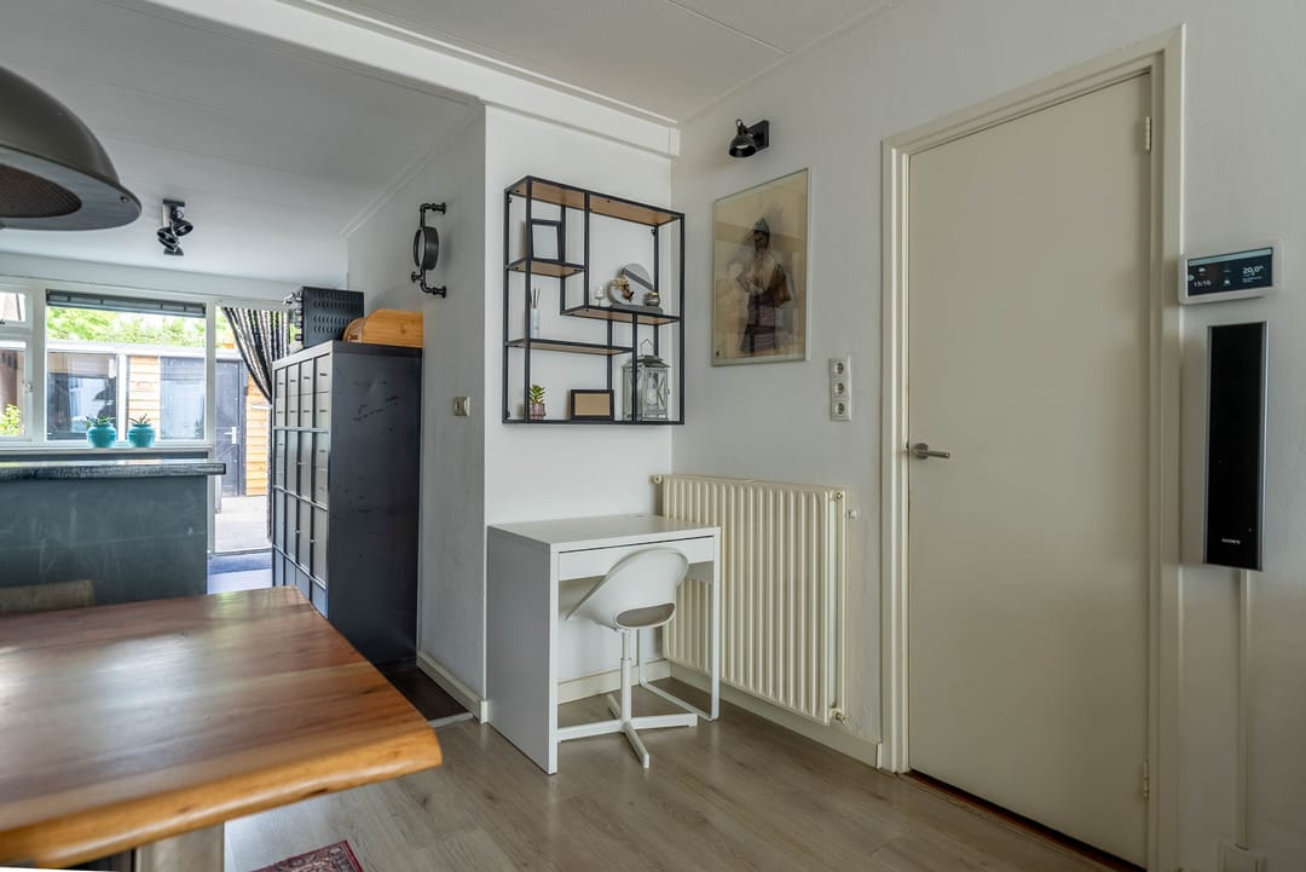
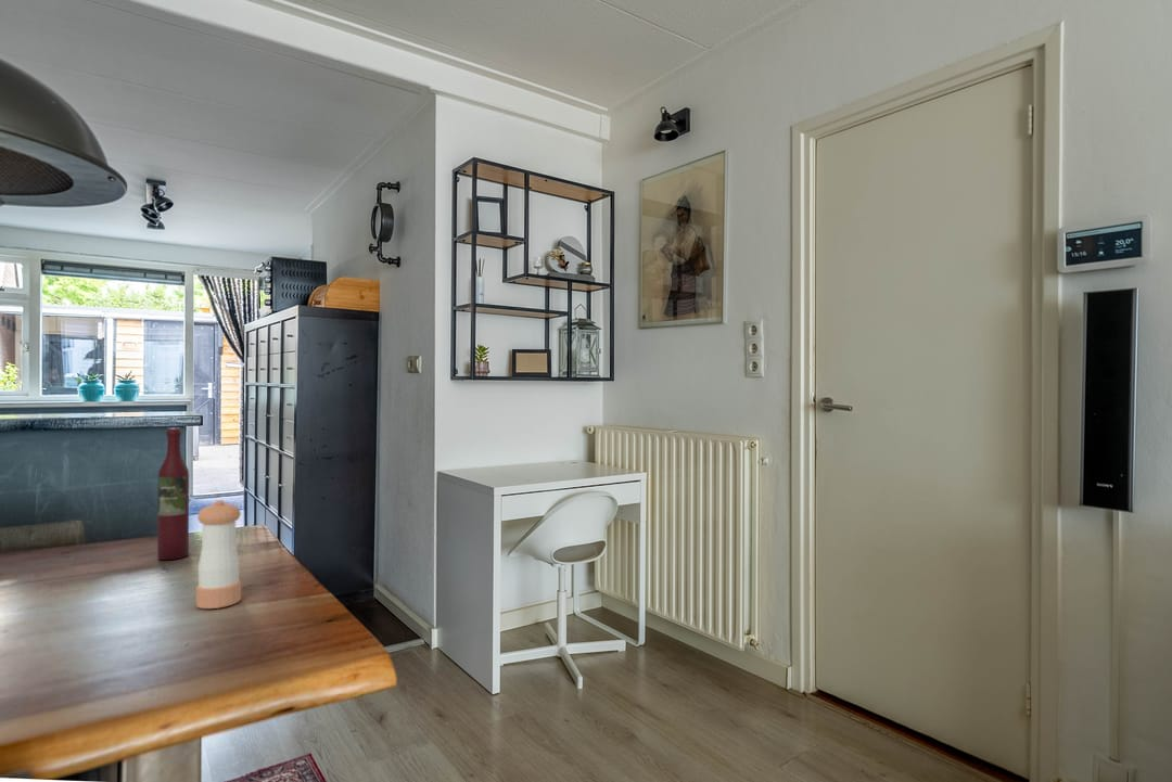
+ pepper shaker [195,499,242,610]
+ wine bottle [156,427,190,561]
